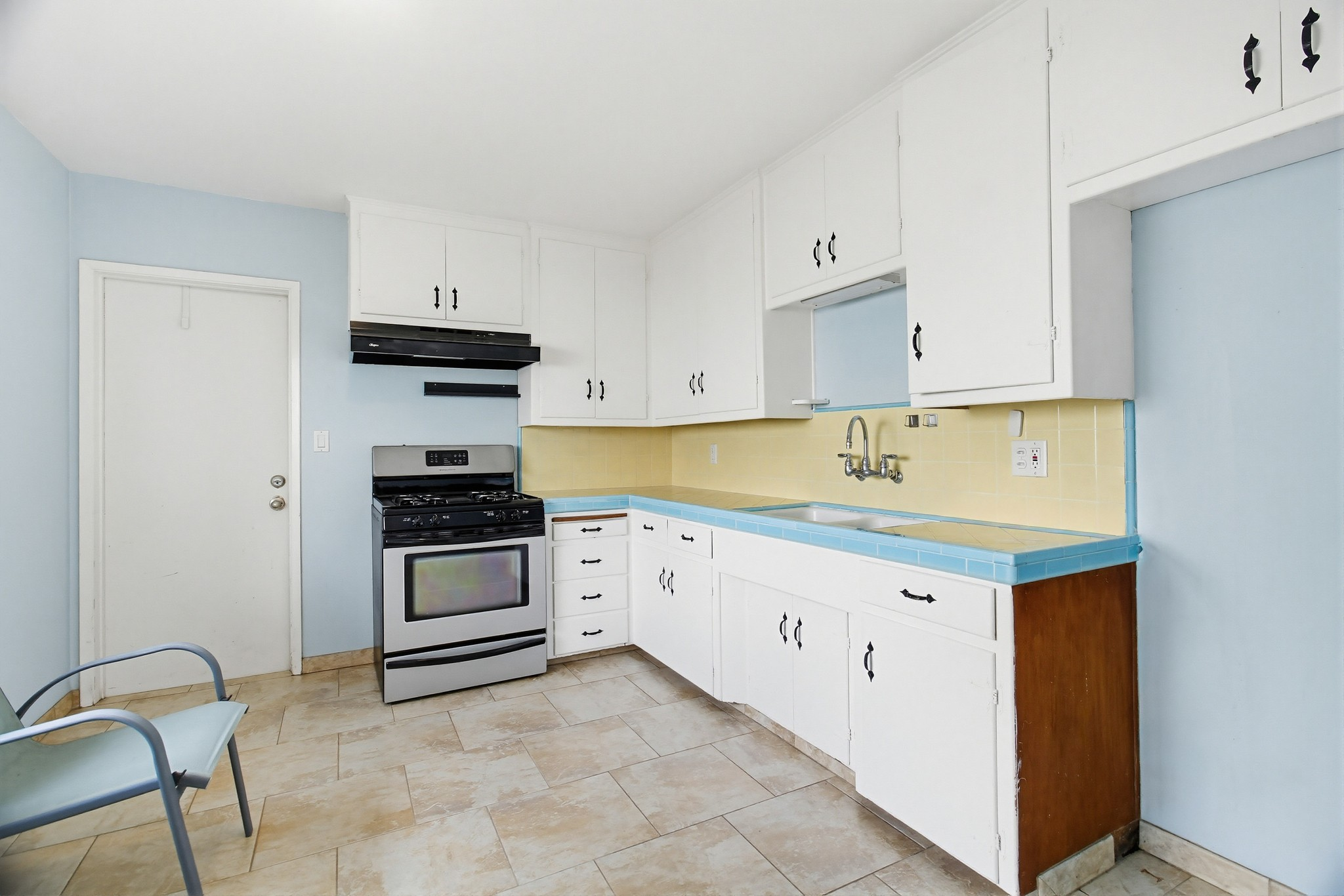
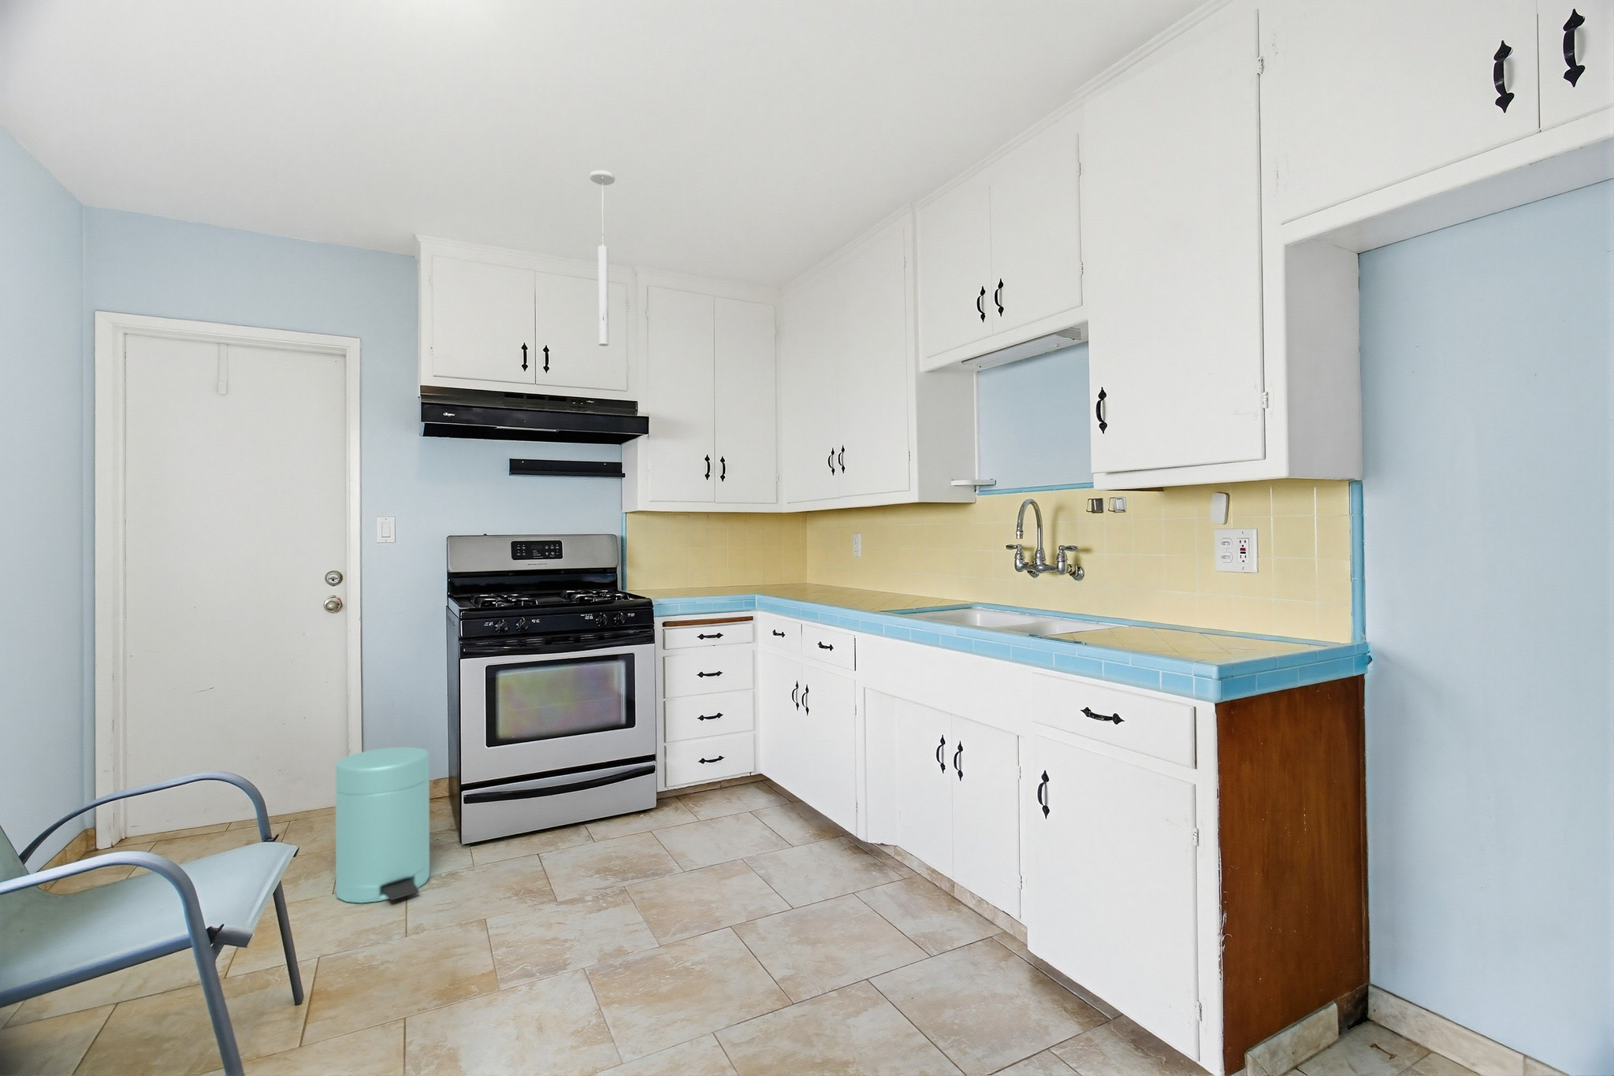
+ ceiling light [590,169,616,347]
+ trash can [335,746,430,903]
